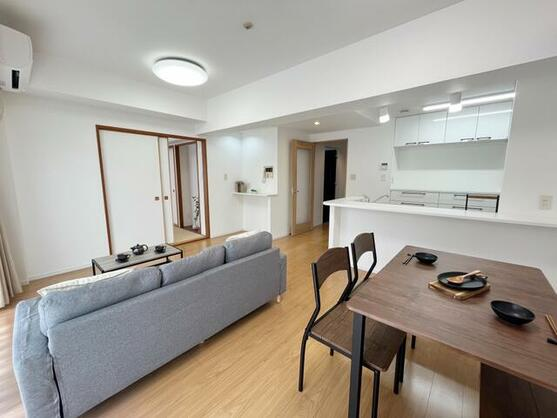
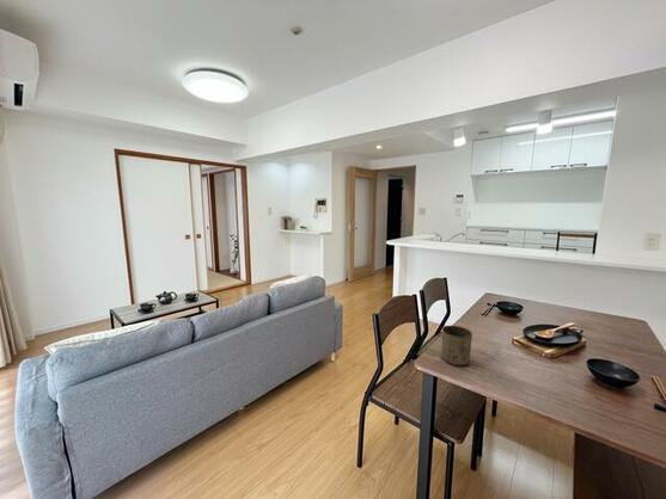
+ cup [440,325,473,366]
